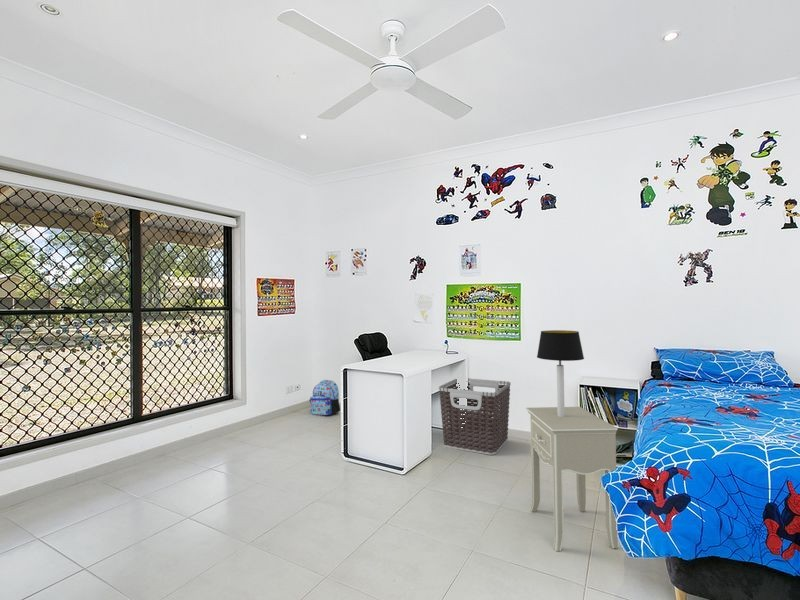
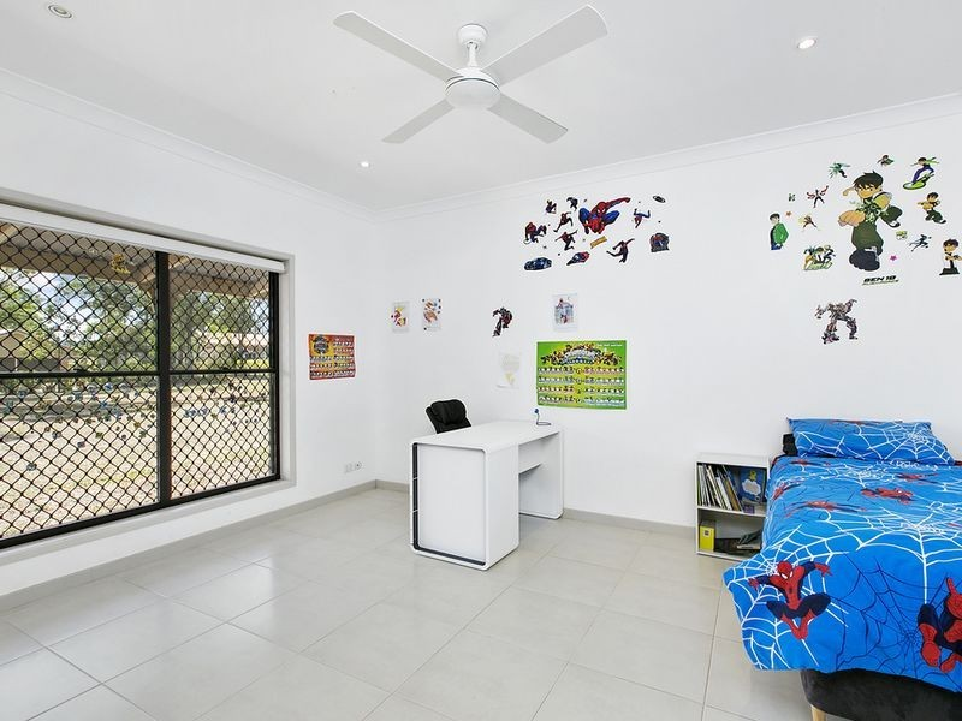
- clothes hamper [438,377,511,456]
- table lamp [536,329,585,417]
- nightstand [525,406,619,552]
- backpack [308,379,341,416]
